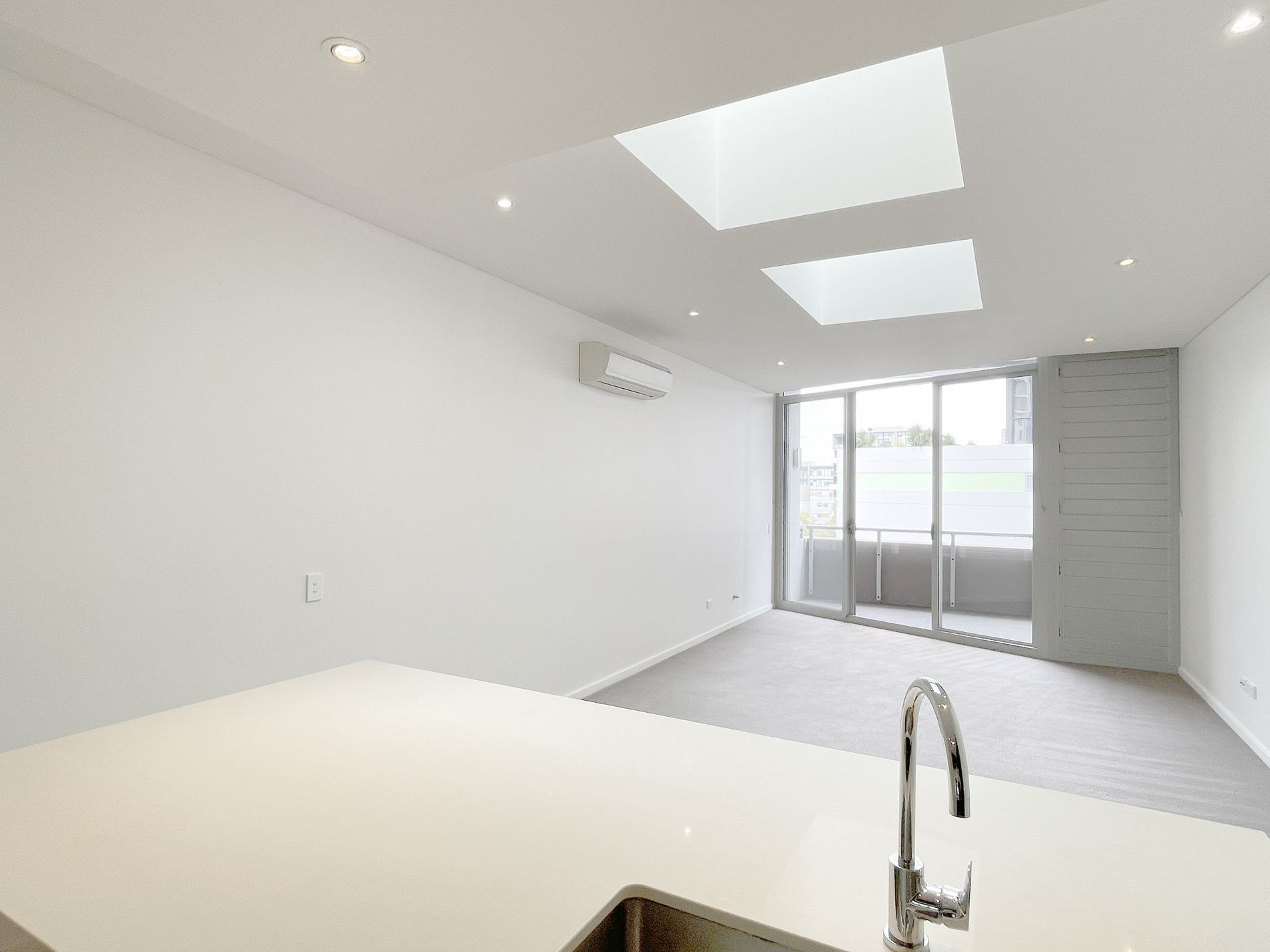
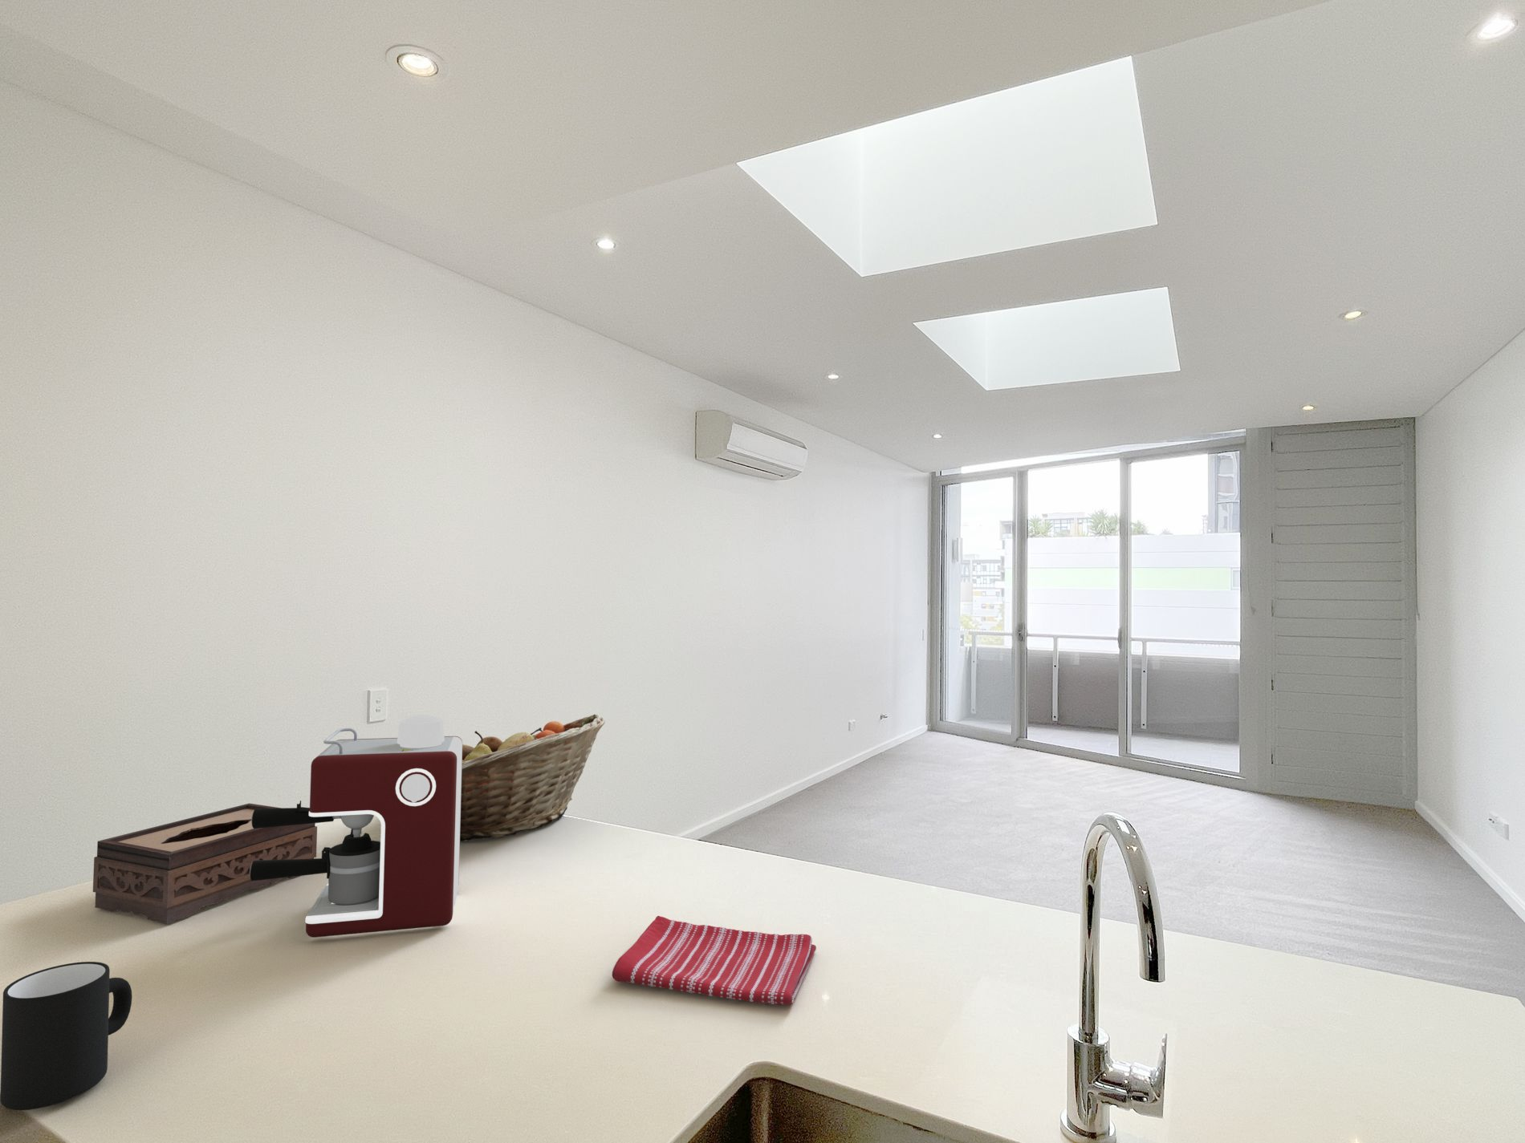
+ coffee maker [250,714,464,939]
+ mug [0,961,132,1111]
+ tissue box [92,803,318,924]
+ fruit basket [460,714,606,842]
+ dish towel [611,915,817,1006]
